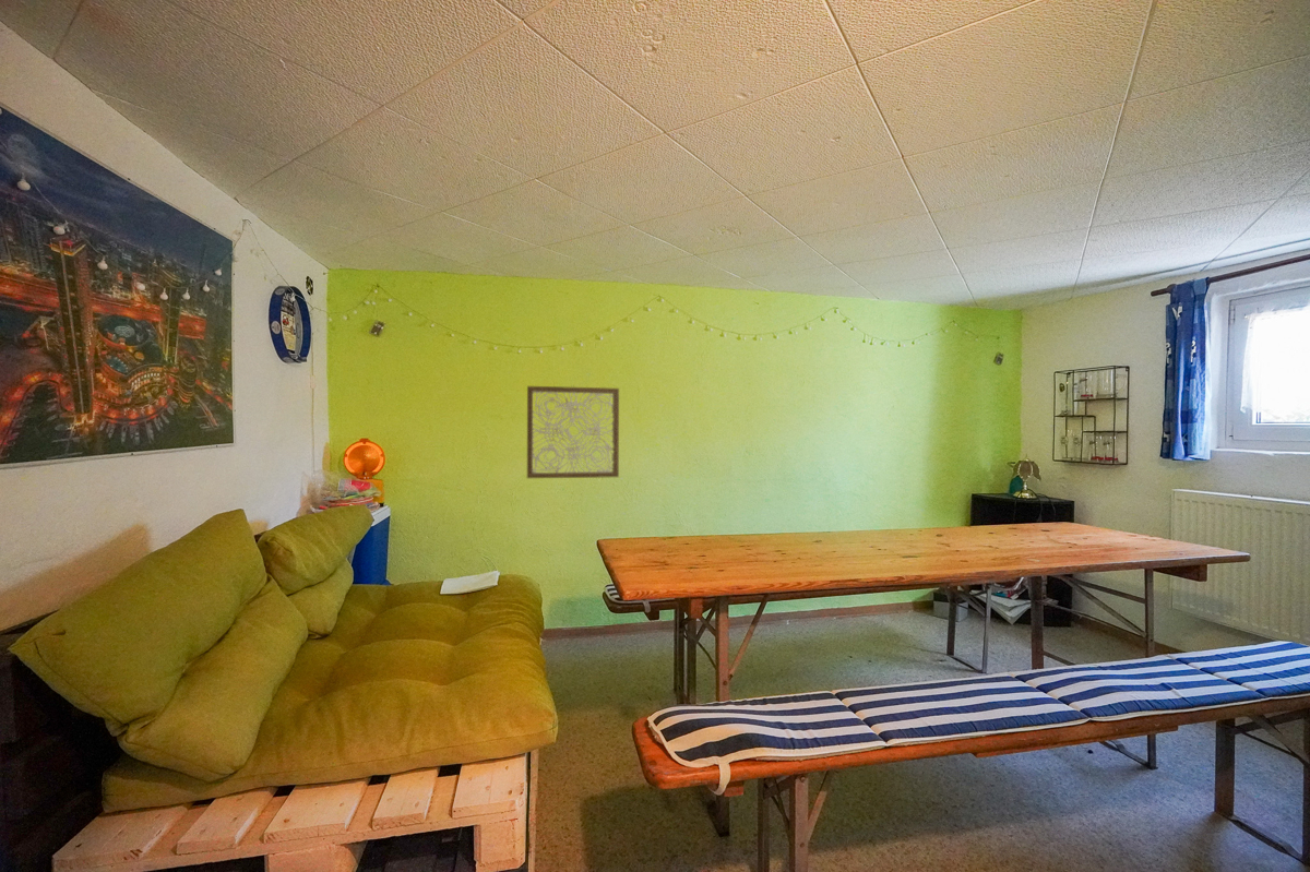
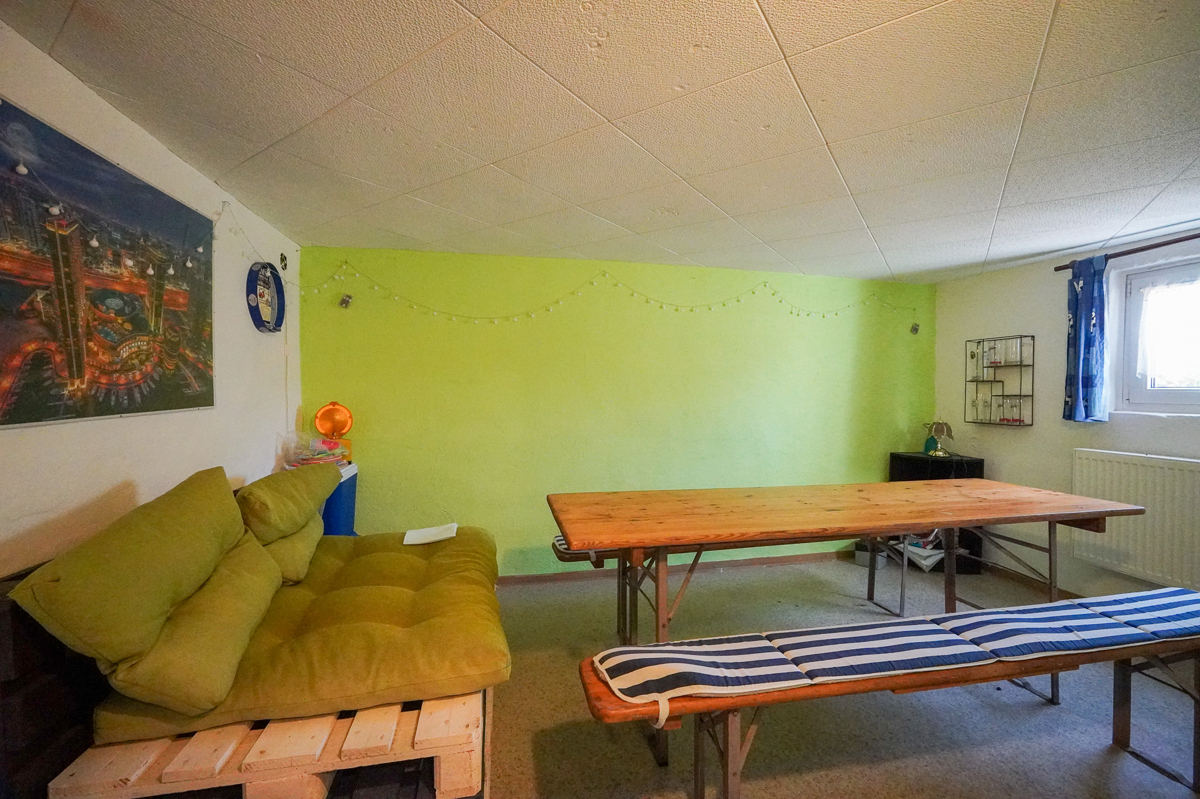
- wall art [526,385,620,479]
